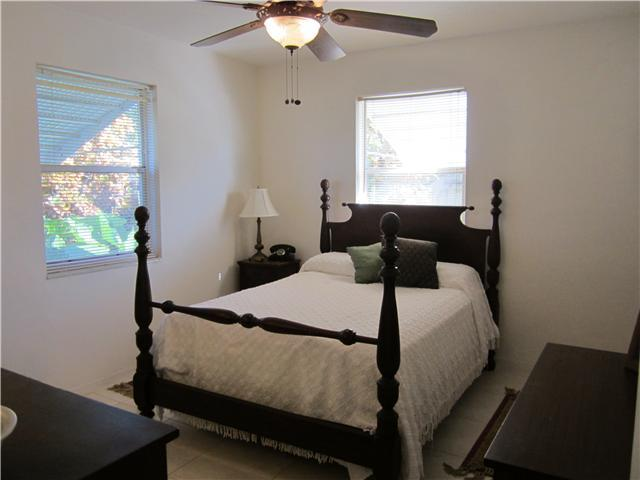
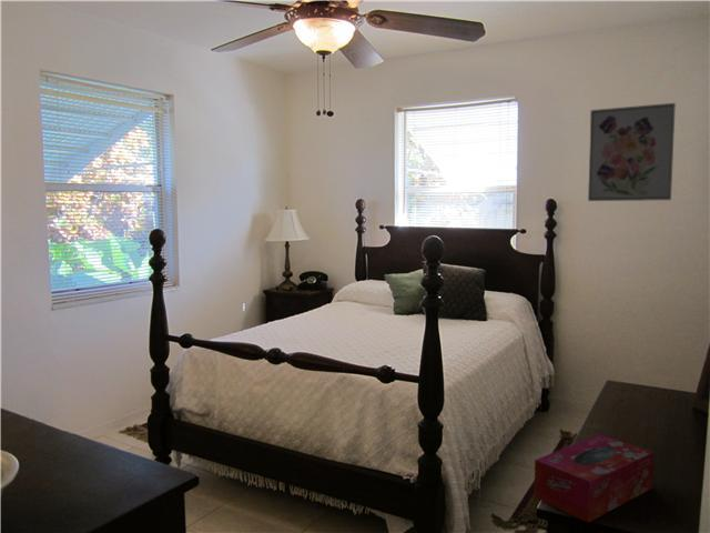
+ tissue box [532,433,655,523]
+ wall art [587,102,677,202]
